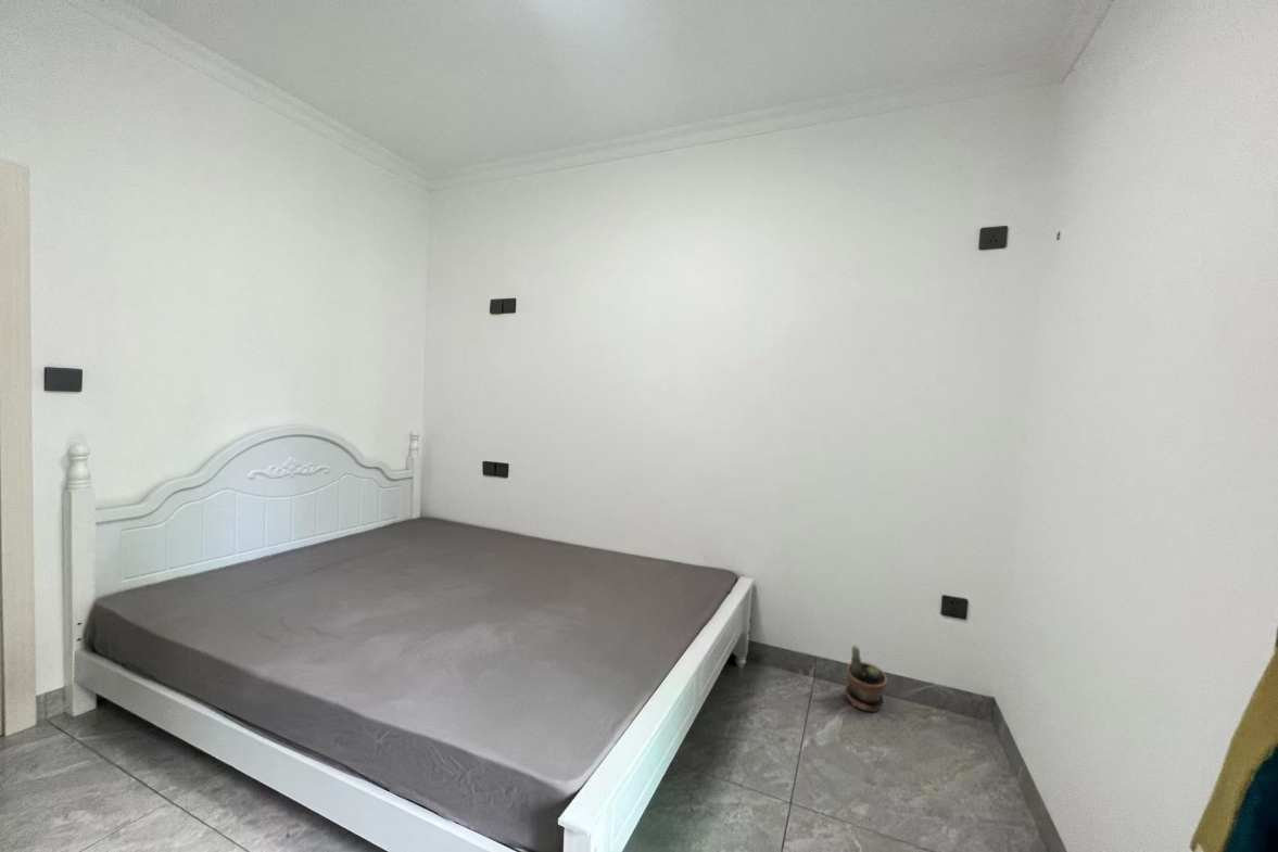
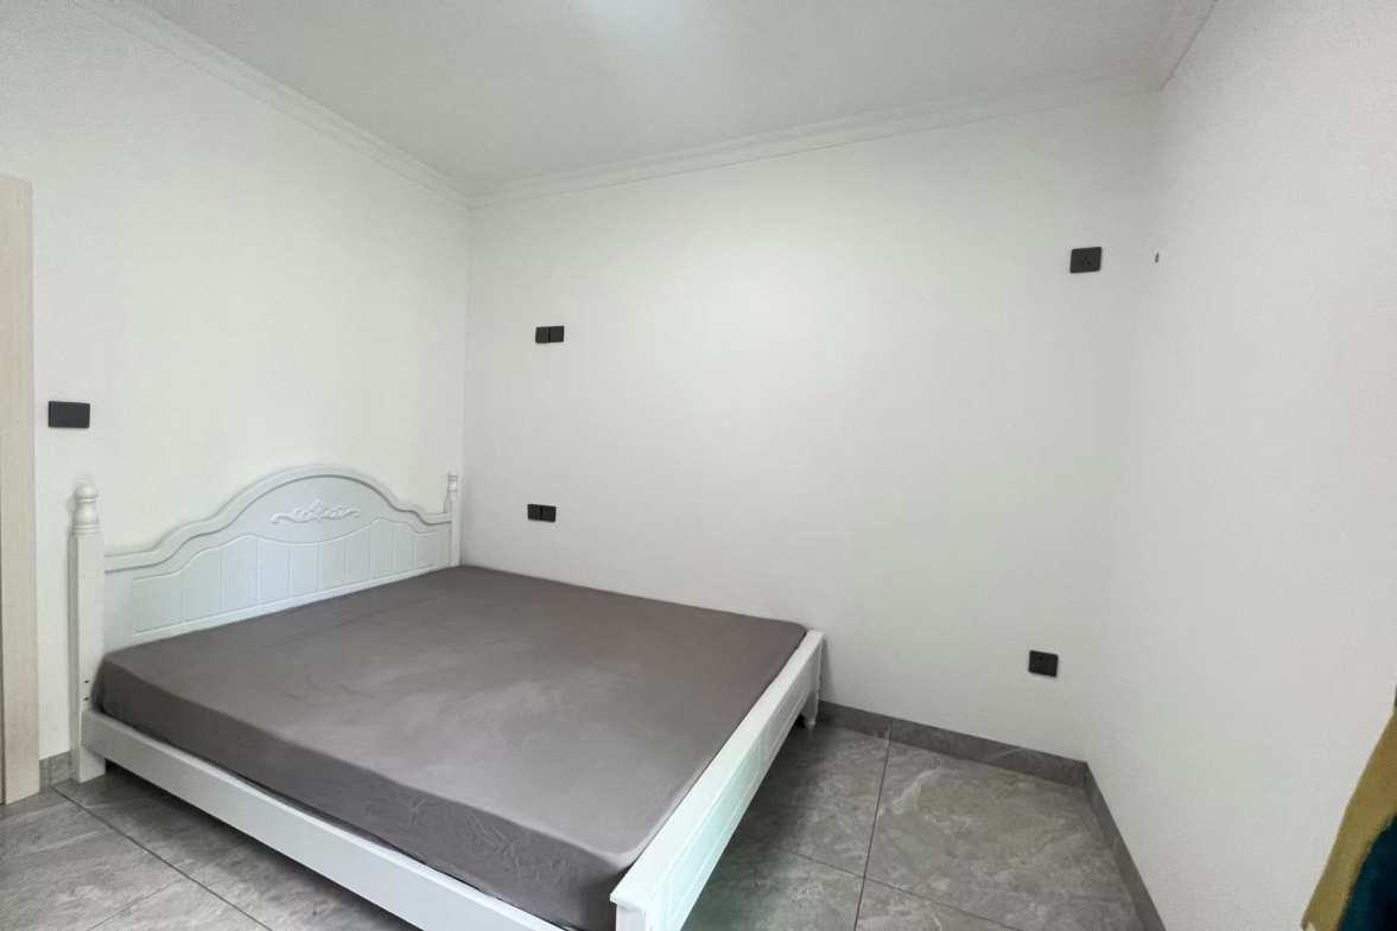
- potted plant [843,644,888,713]
